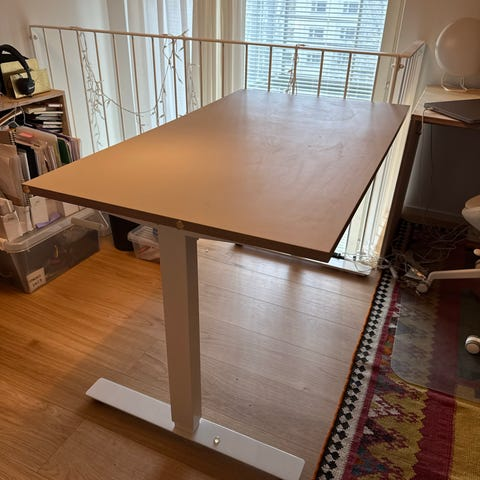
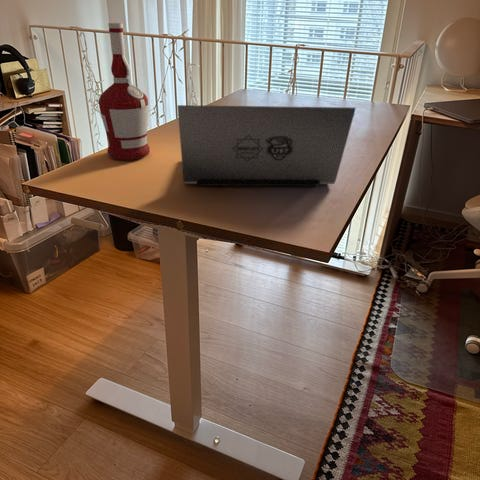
+ alcohol [98,22,151,161]
+ laptop [176,104,357,187]
